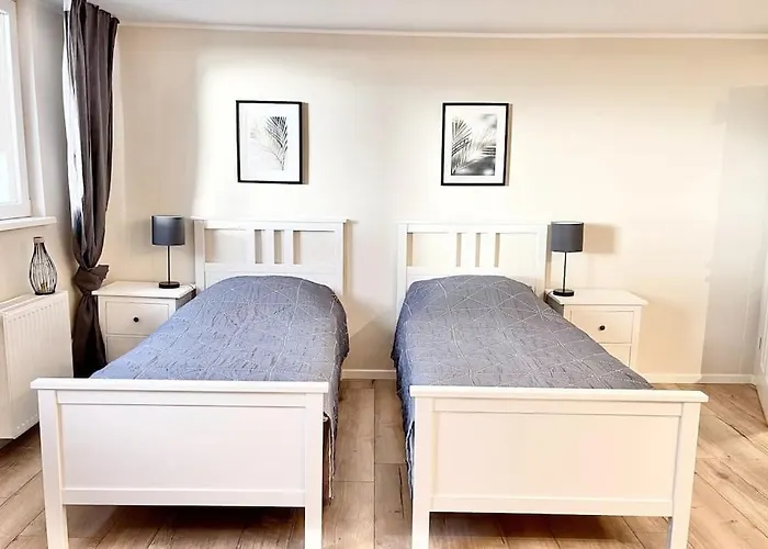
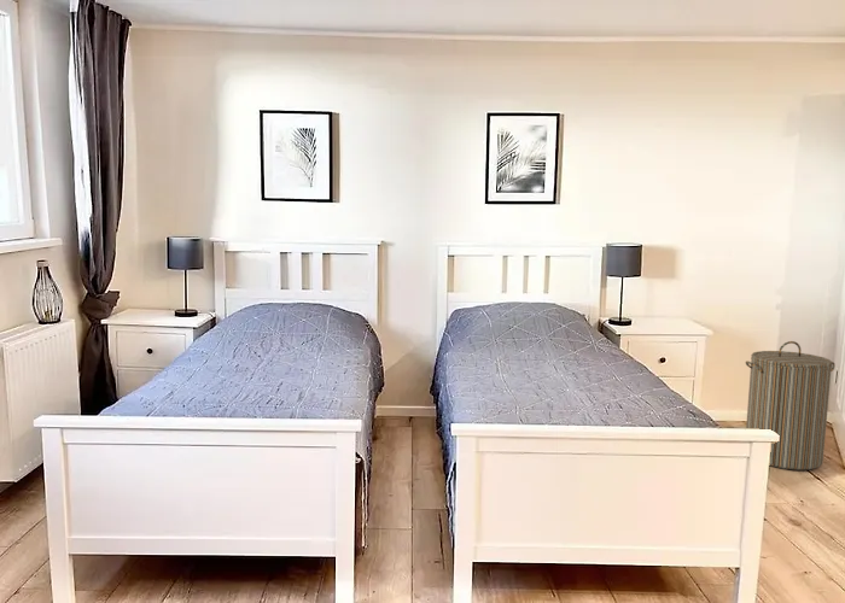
+ laundry hamper [745,340,837,472]
